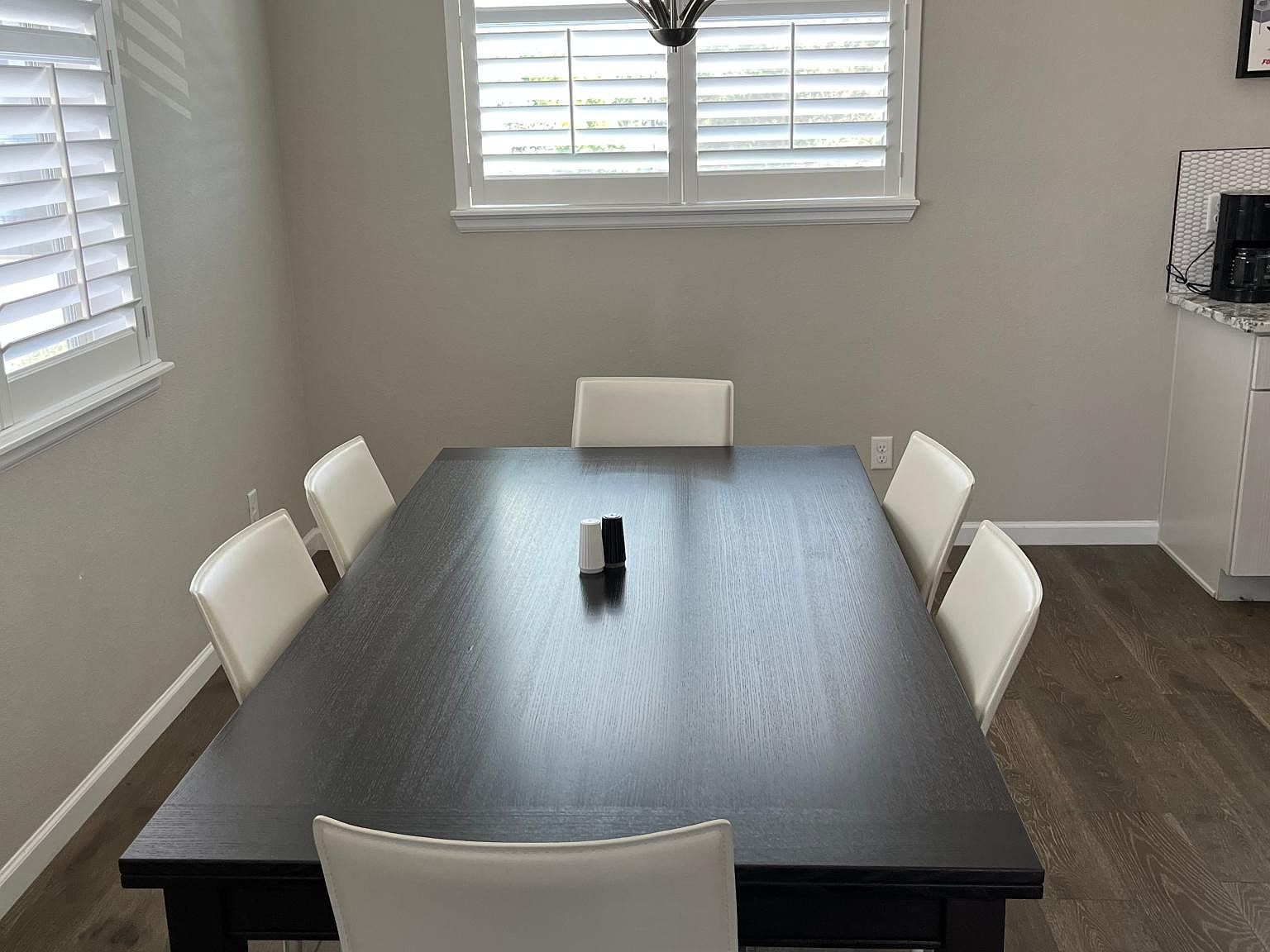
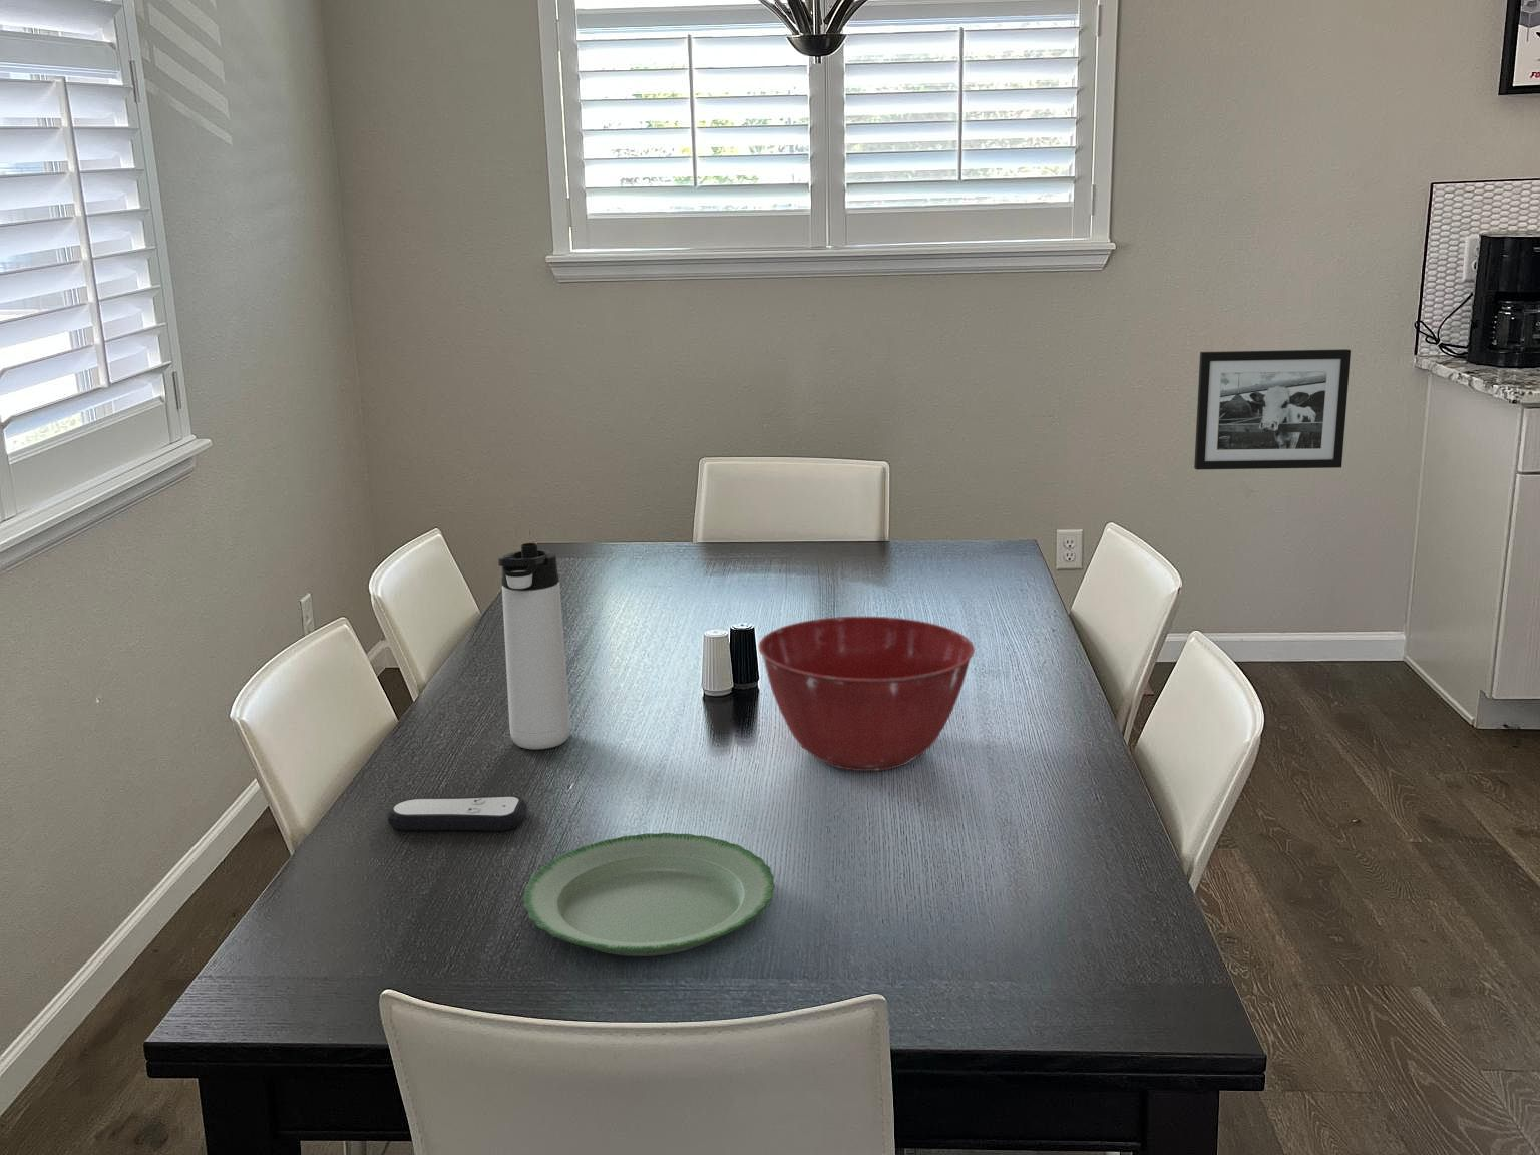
+ picture frame [1193,348,1352,471]
+ remote control [386,793,529,832]
+ thermos bottle [497,542,571,750]
+ mixing bowl [757,615,975,772]
+ plate [523,832,776,957]
